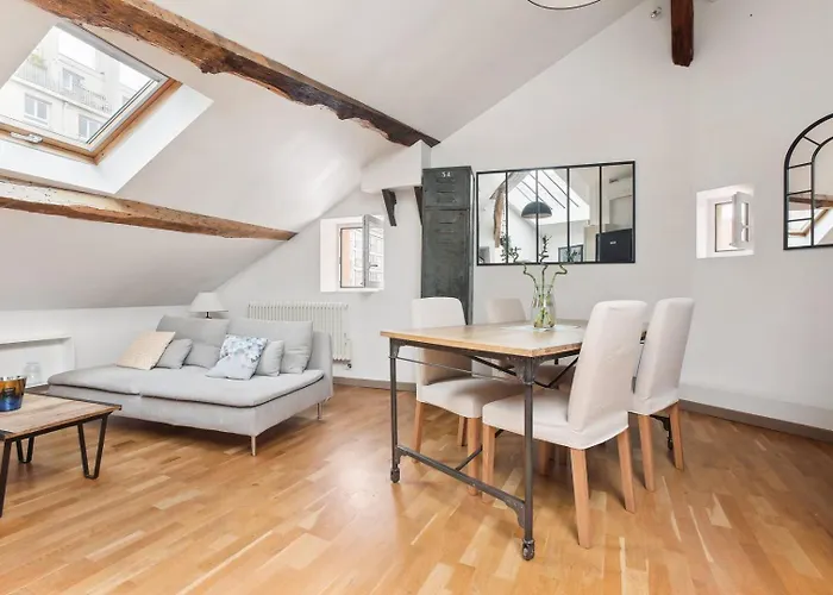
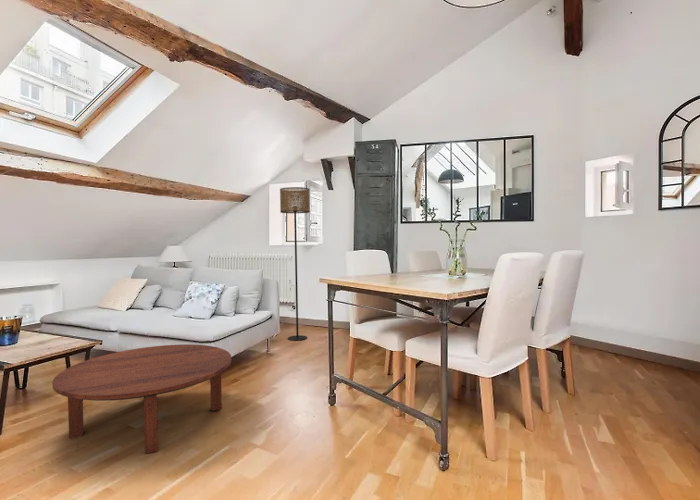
+ coffee table [51,343,232,455]
+ floor lamp [279,186,311,342]
